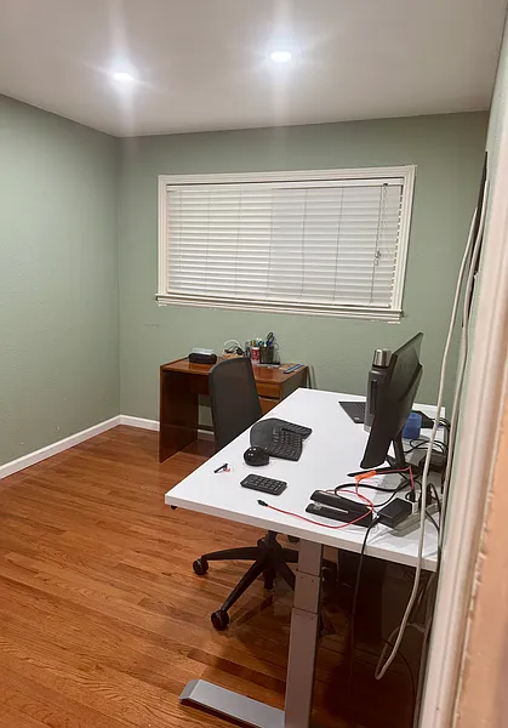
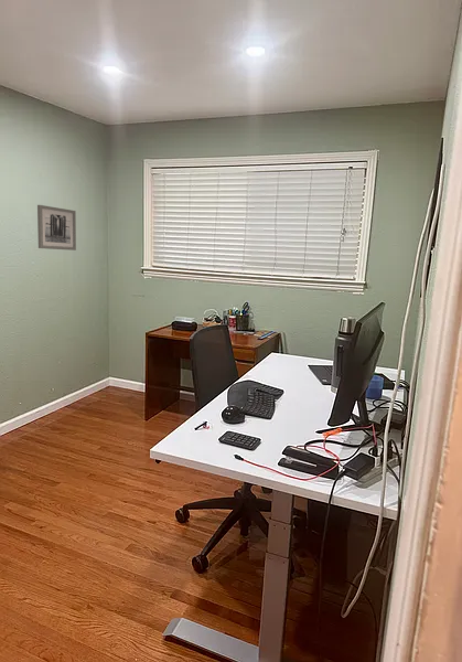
+ wall art [36,204,77,252]
